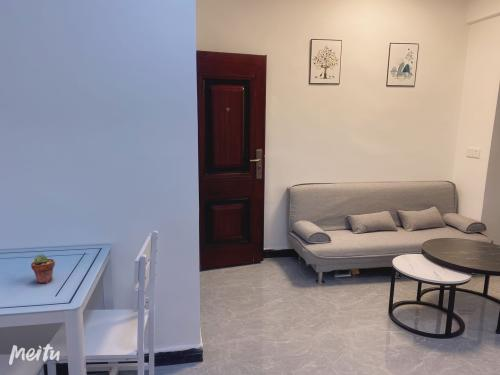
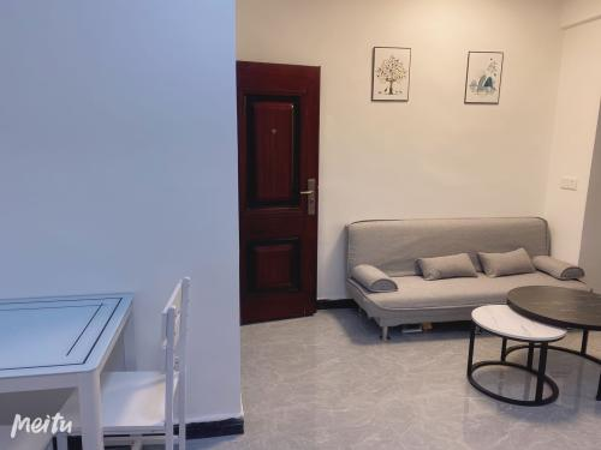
- potted succulent [30,253,56,284]
